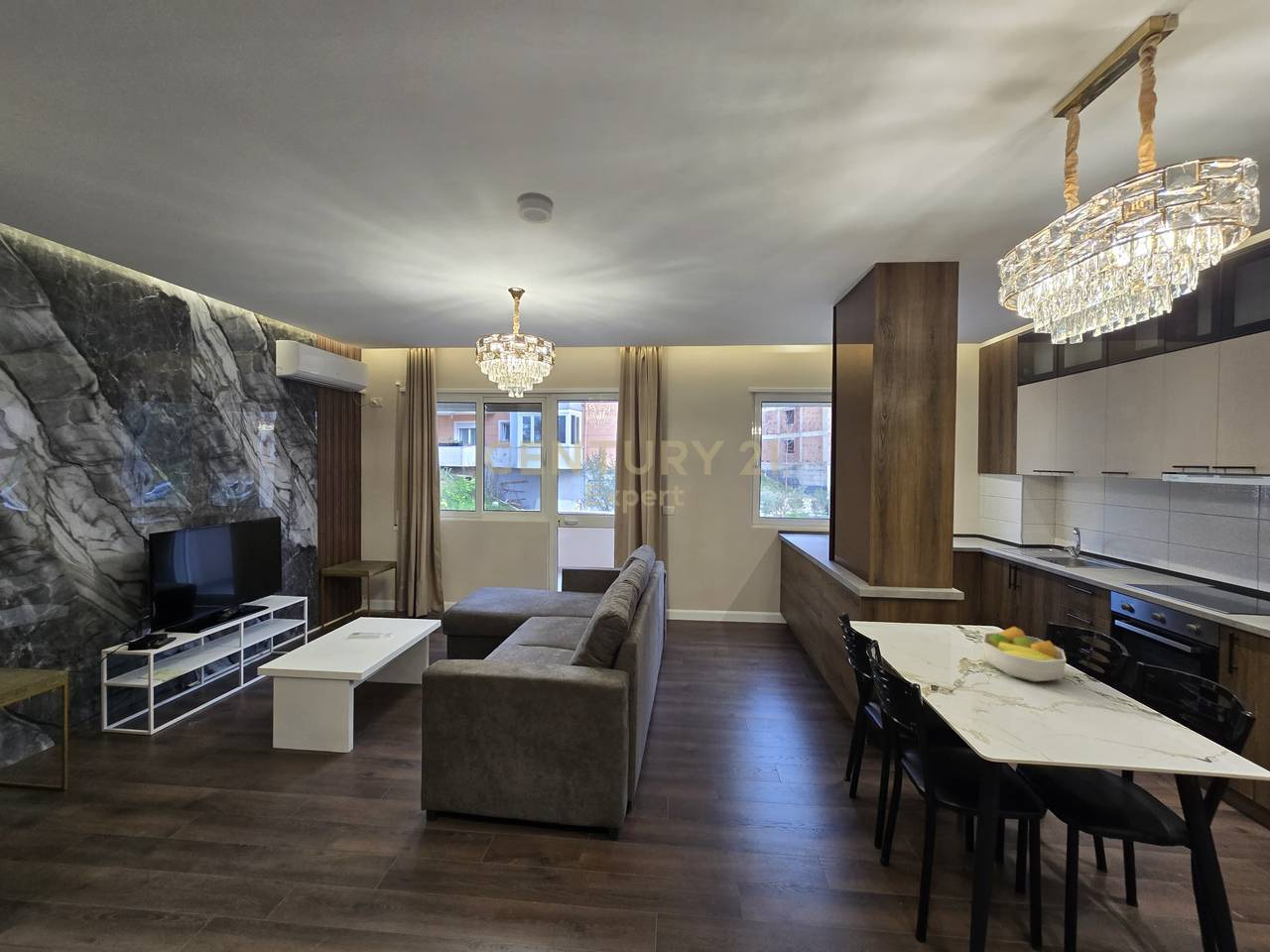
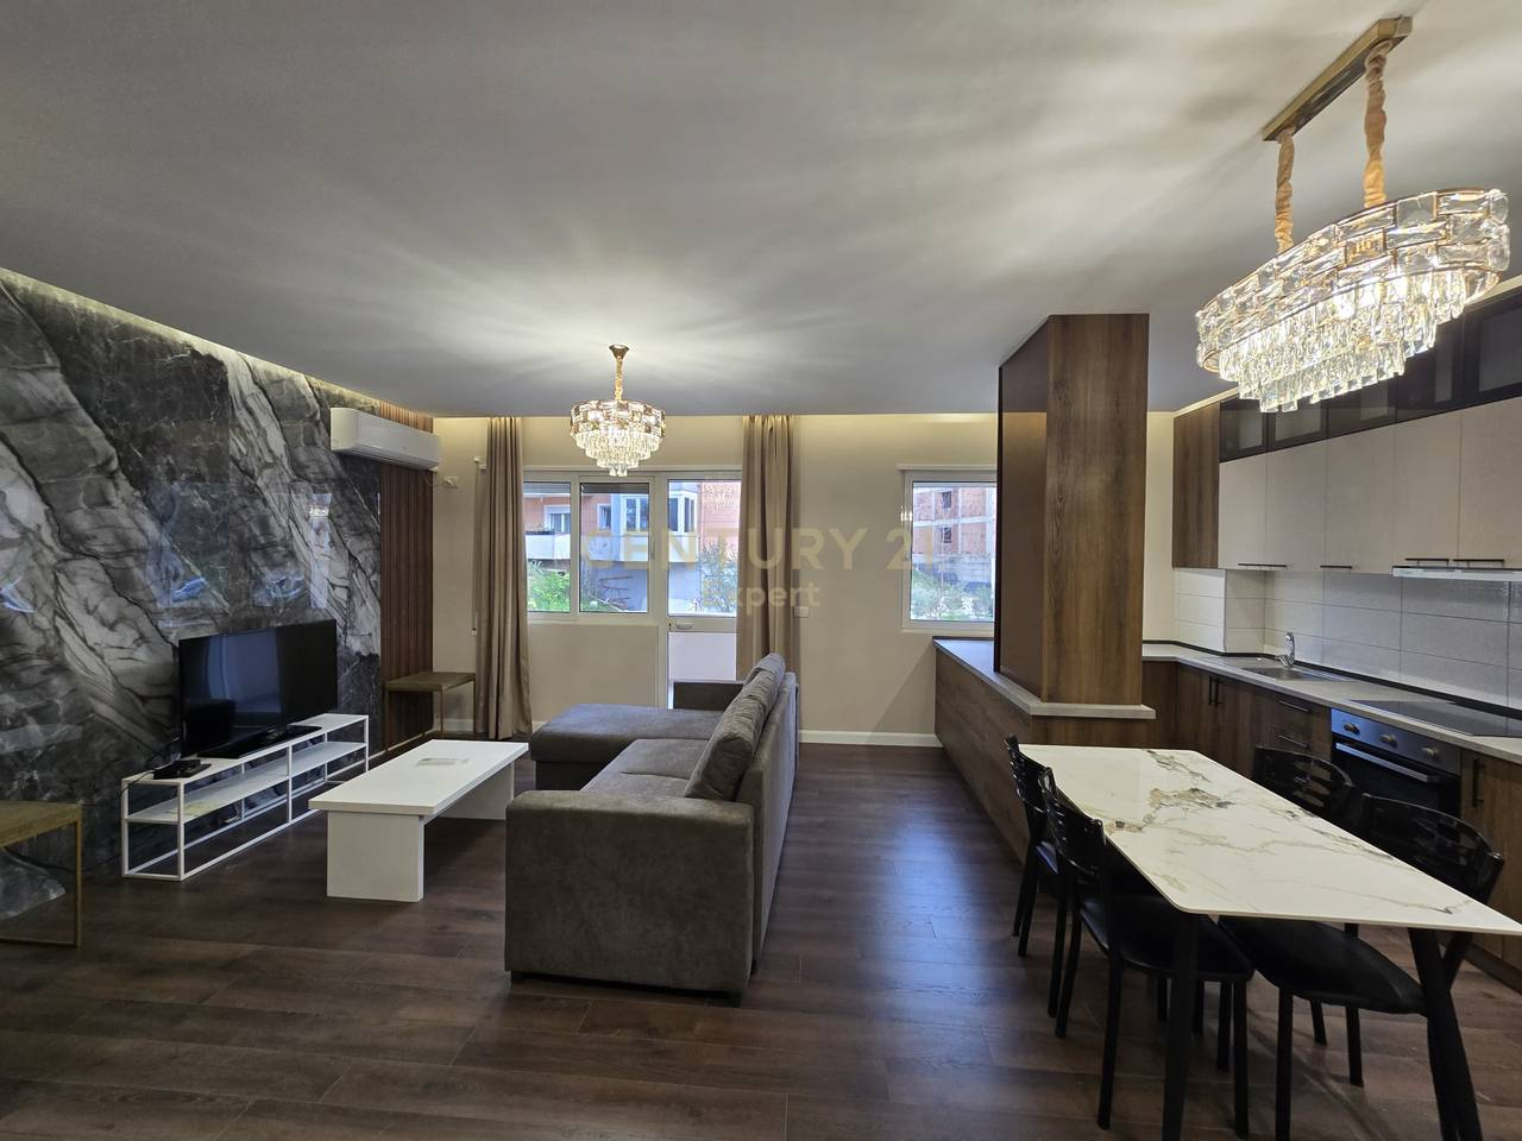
- smoke detector [516,191,555,224]
- fruit bowl [981,626,1068,683]
